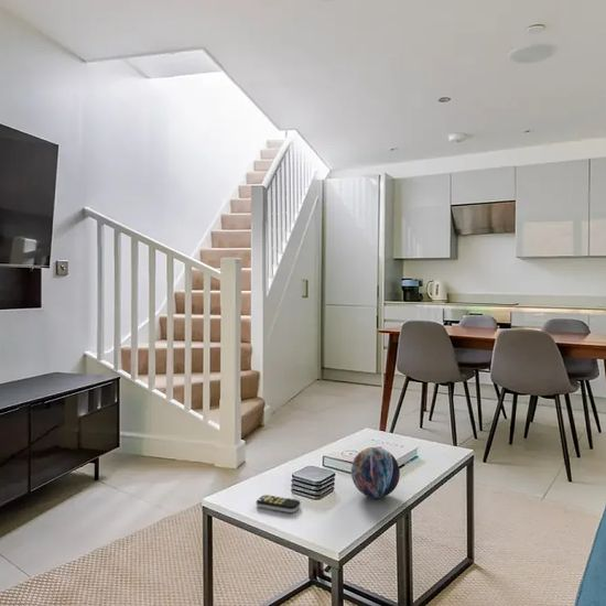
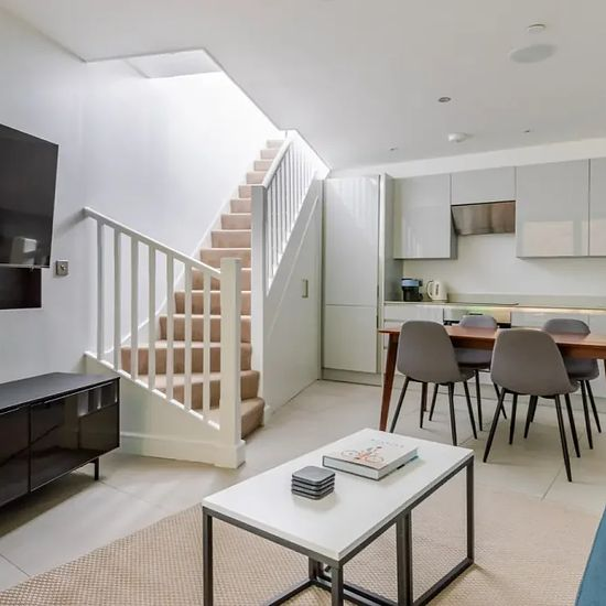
- remote control [256,494,302,513]
- decorative orb [350,446,401,499]
